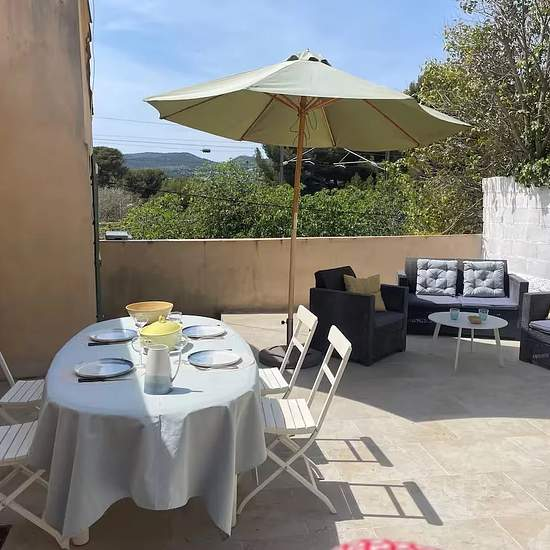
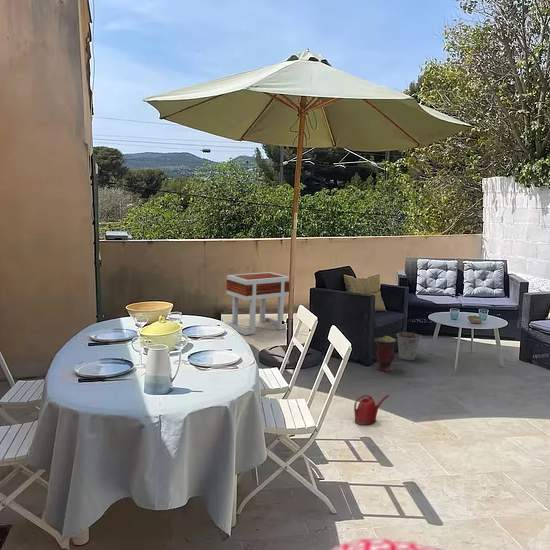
+ vase [373,335,398,373]
+ watering can [353,394,390,426]
+ side table [225,271,290,336]
+ bucket [395,331,423,361]
